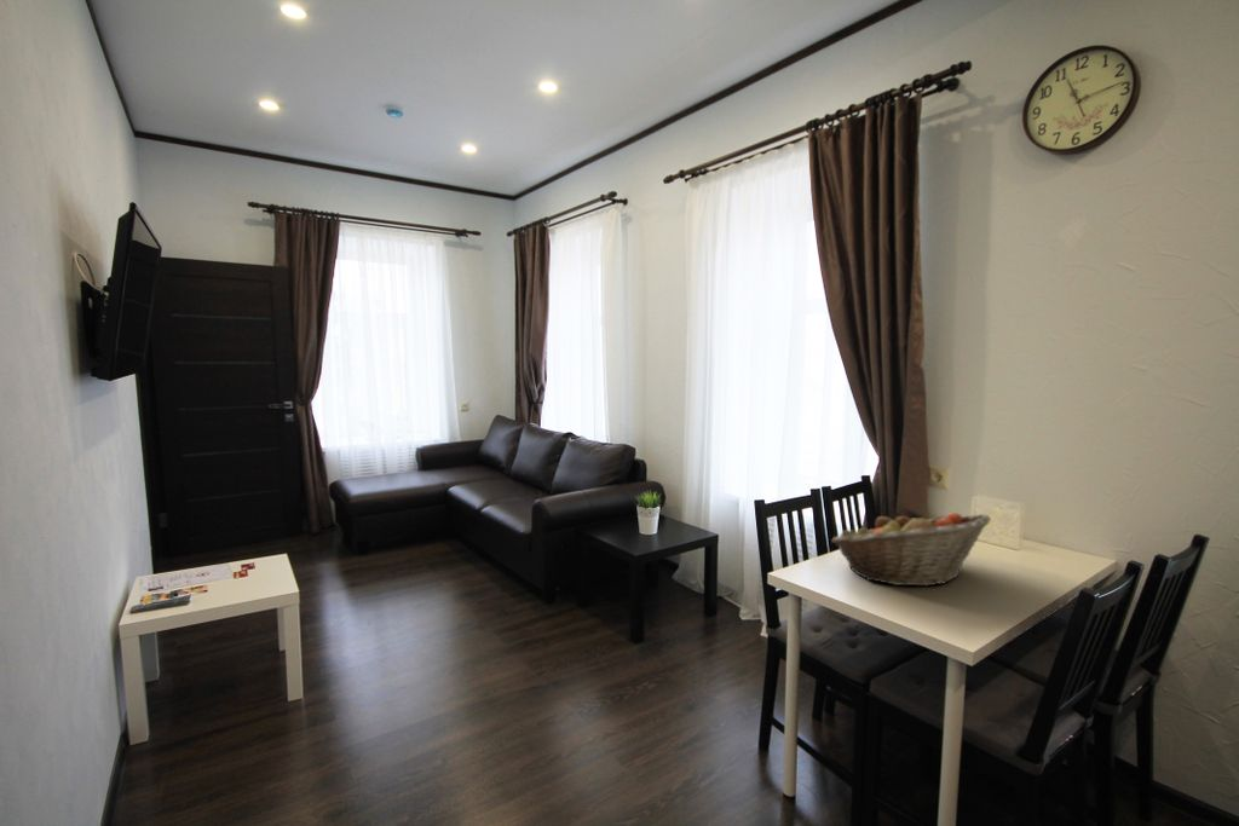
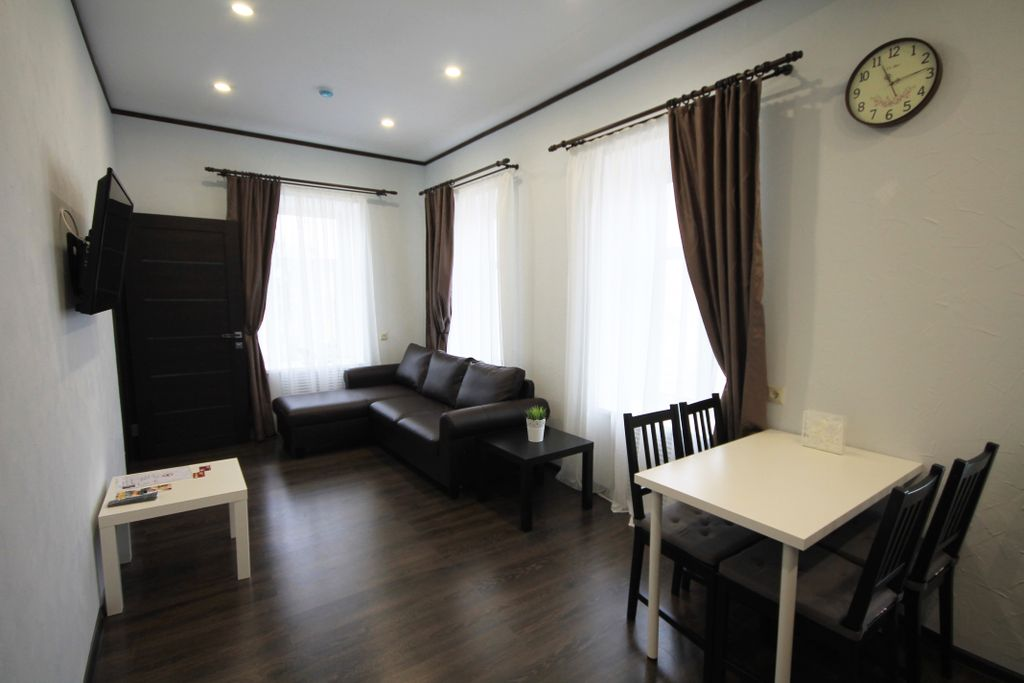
- fruit basket [830,510,992,587]
